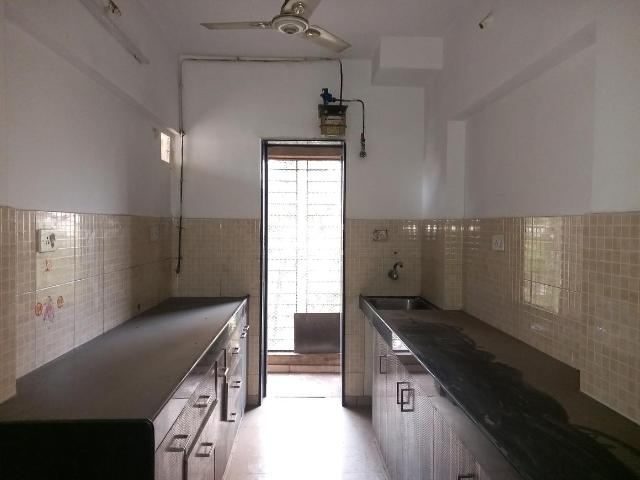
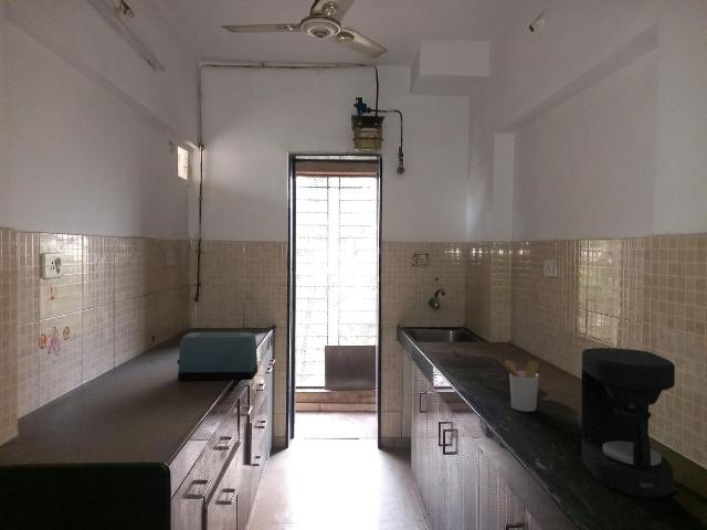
+ toaster [177,331,258,381]
+ utensil holder [498,359,540,413]
+ coffee maker [581,347,676,499]
